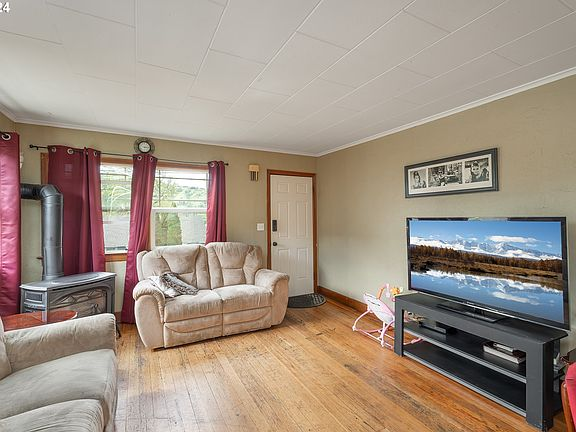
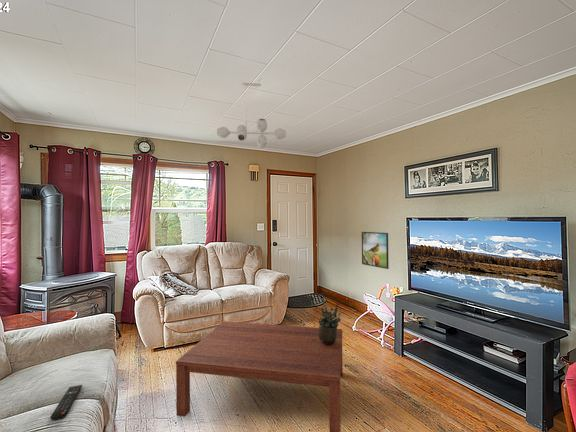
+ remote control [49,384,83,421]
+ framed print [361,231,390,270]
+ ceiling light fixture [216,82,287,149]
+ coffee table [175,321,344,432]
+ potted plant [318,293,342,345]
